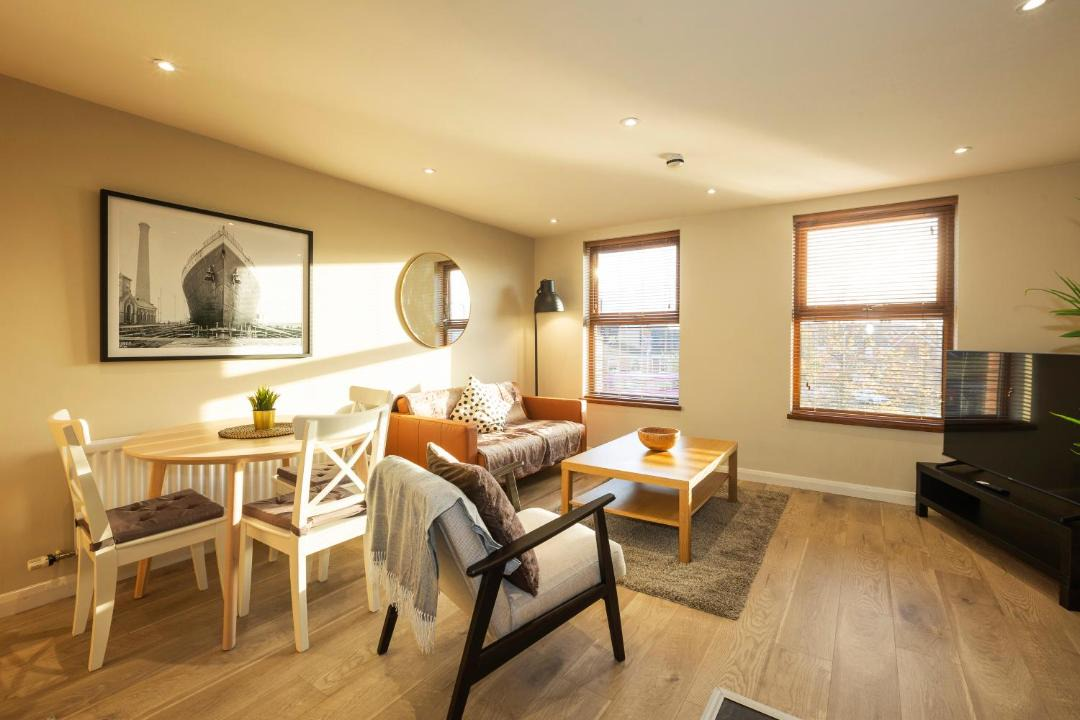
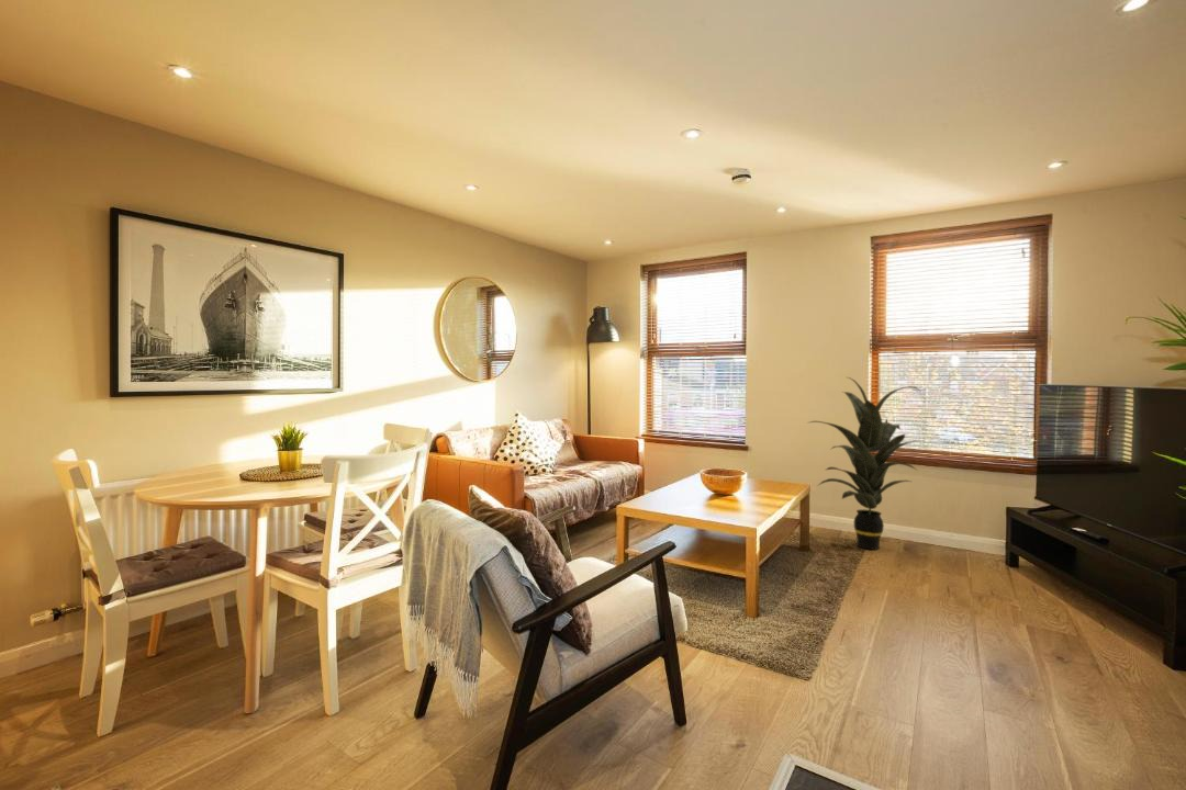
+ indoor plant [805,376,921,551]
